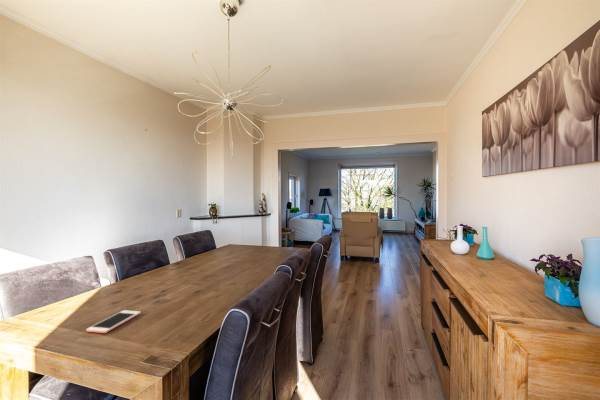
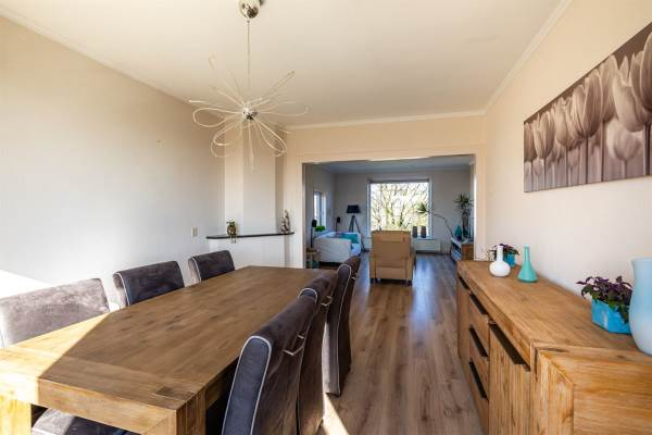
- cell phone [85,309,142,334]
